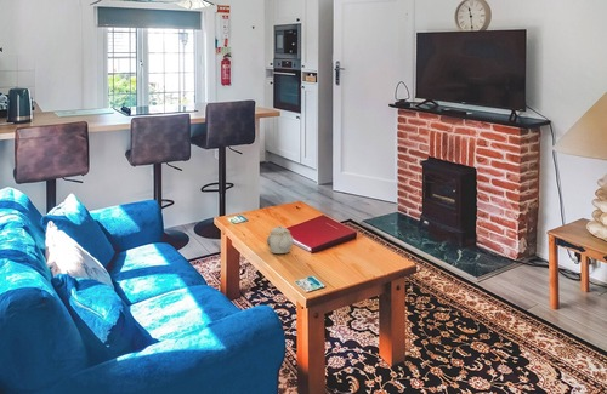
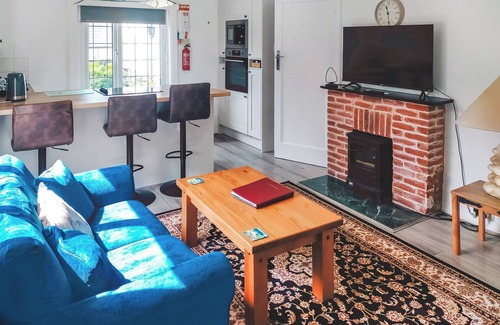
- teapot [266,224,294,255]
